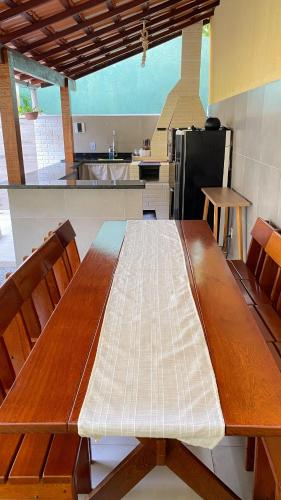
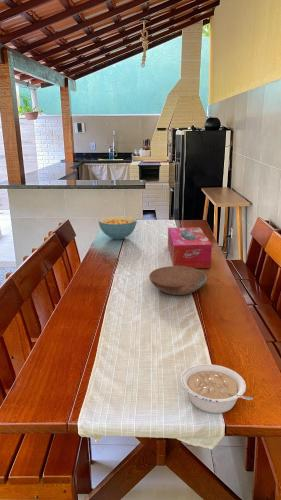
+ bowl [148,265,208,296]
+ cereal bowl [98,215,138,240]
+ legume [180,363,254,414]
+ tissue box [167,226,213,269]
